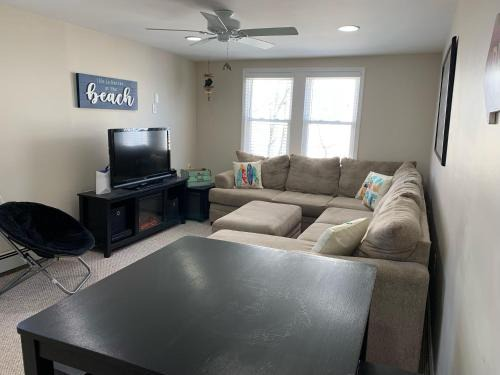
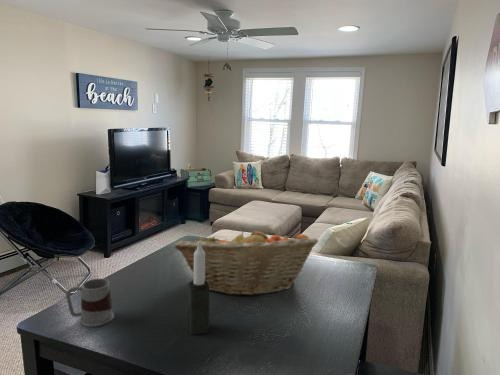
+ candle [187,241,211,336]
+ fruit basket [173,226,319,297]
+ mug [65,278,115,328]
